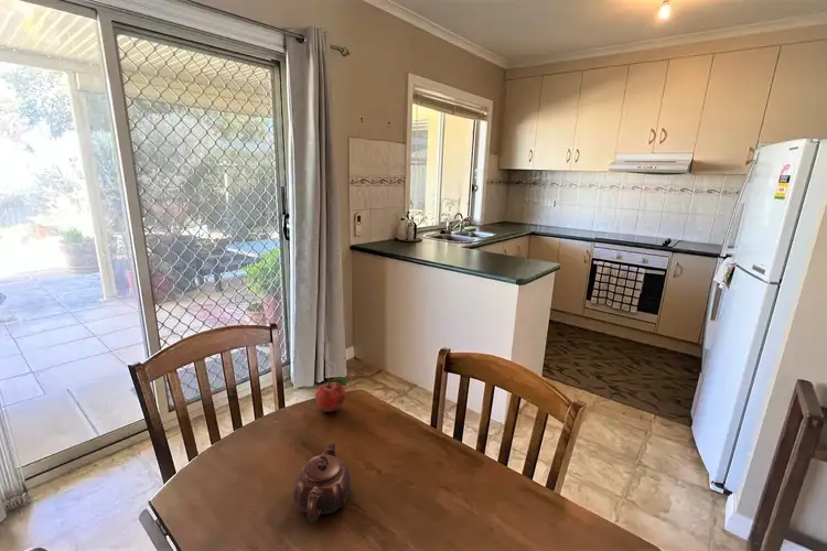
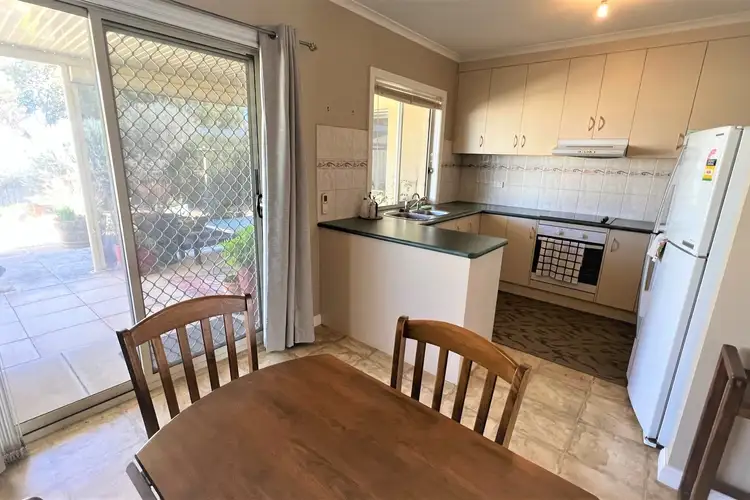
- fruit [314,376,348,413]
- teapot [293,442,352,523]
